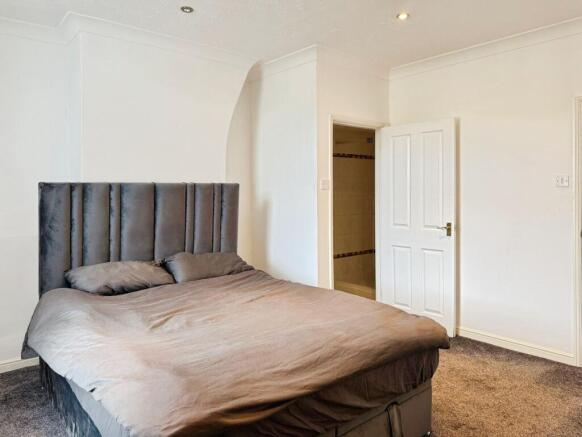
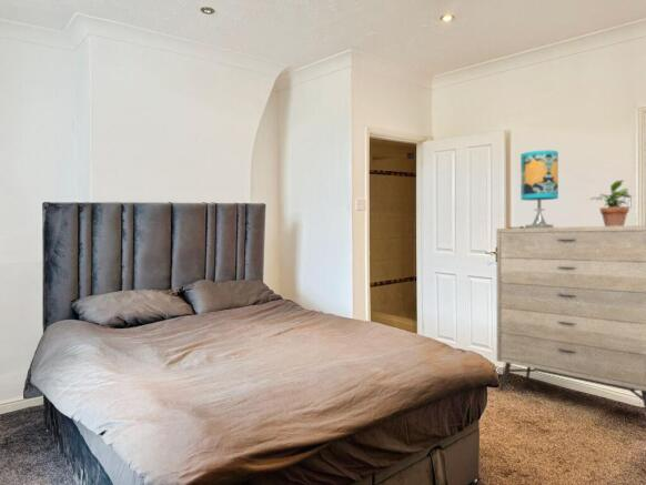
+ potted plant [588,179,633,226]
+ table lamp [506,149,559,229]
+ dresser [495,224,646,412]
